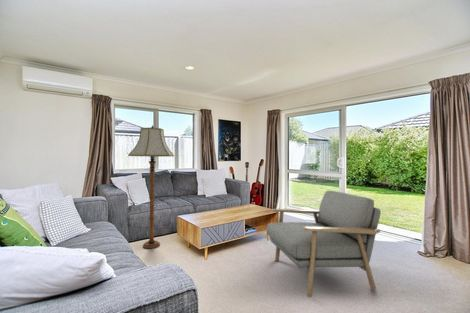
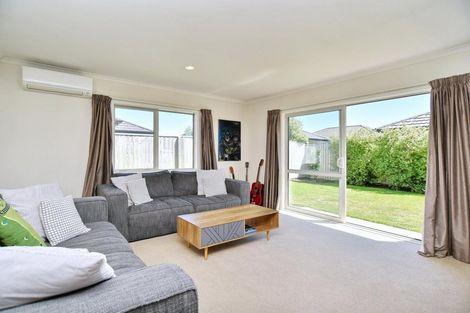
- floor lamp [127,124,175,249]
- armchair [266,189,382,298]
